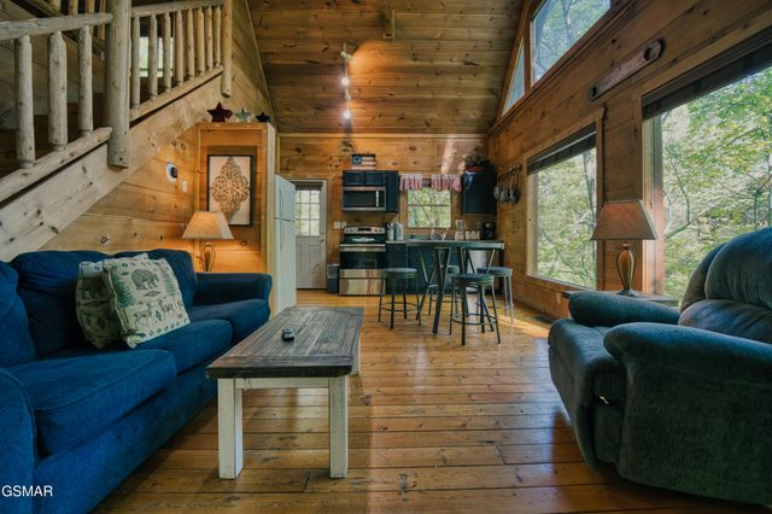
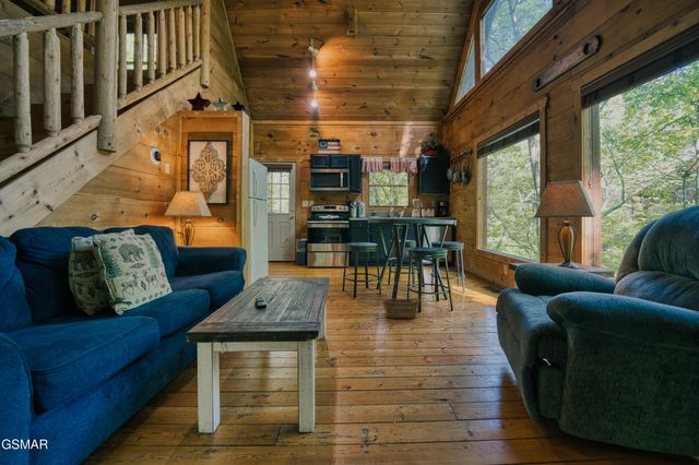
+ basket [382,281,420,320]
